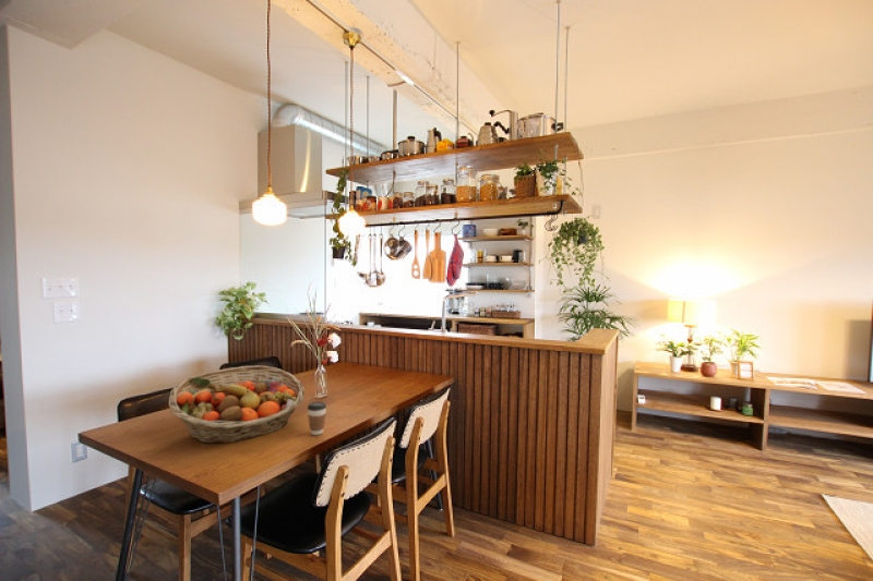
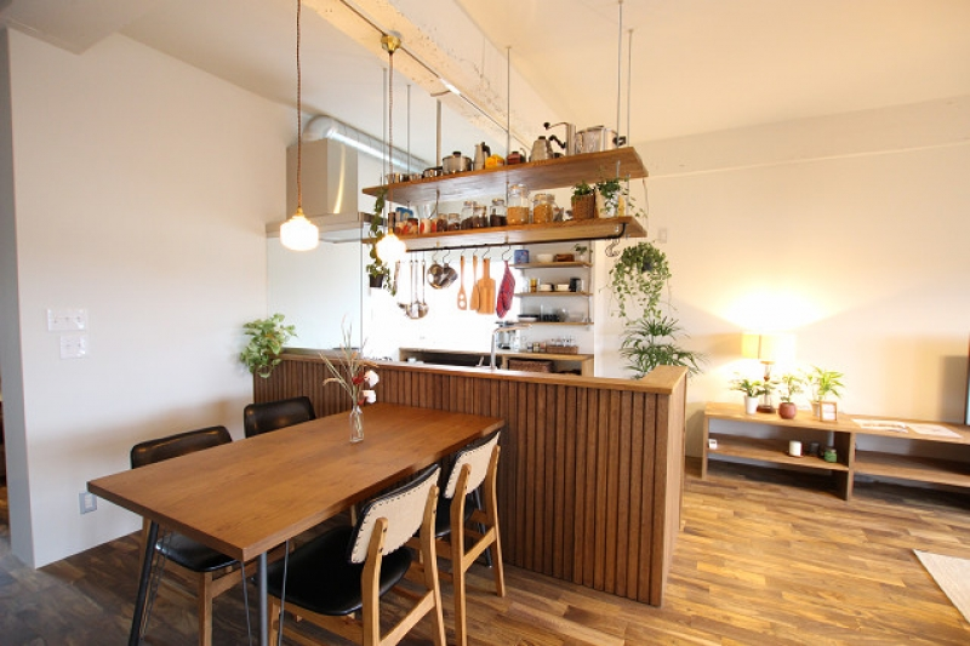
- coffee cup [307,400,327,436]
- fruit basket [168,364,306,445]
